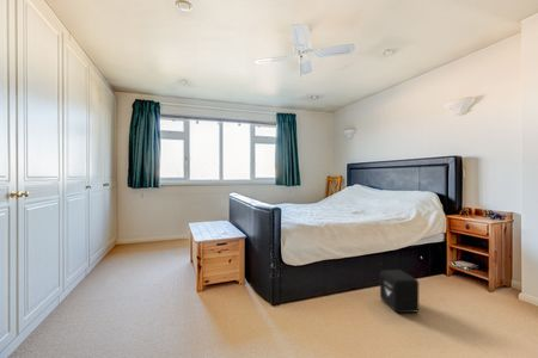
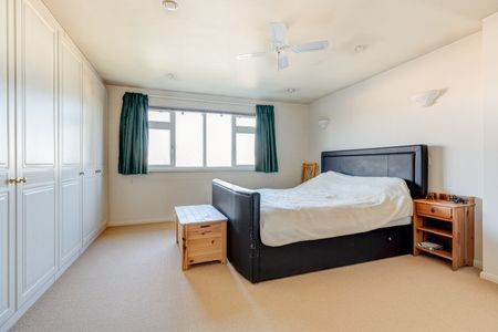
- air purifier [379,268,420,314]
